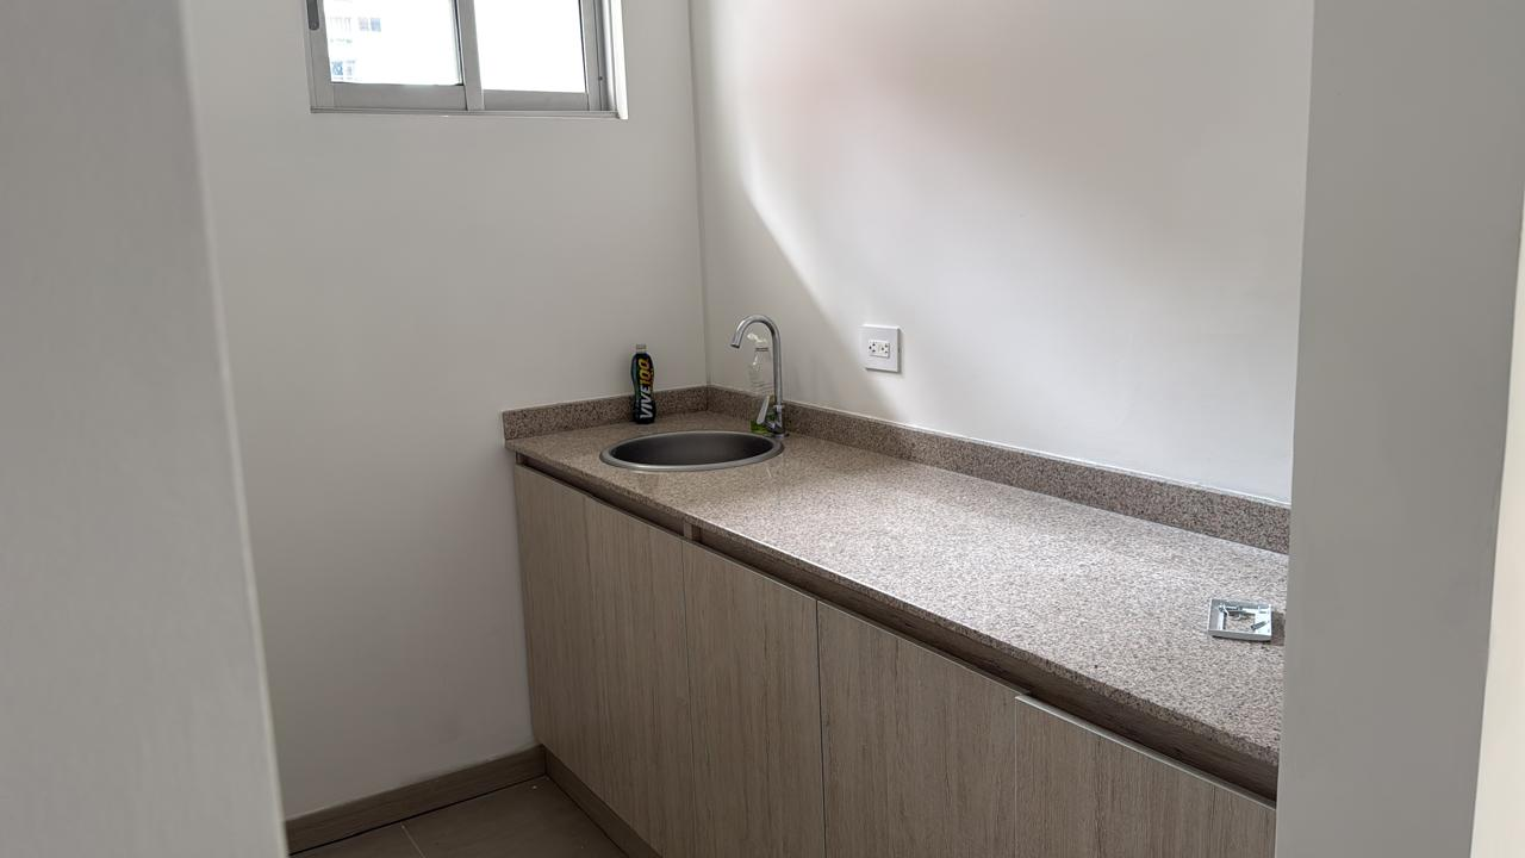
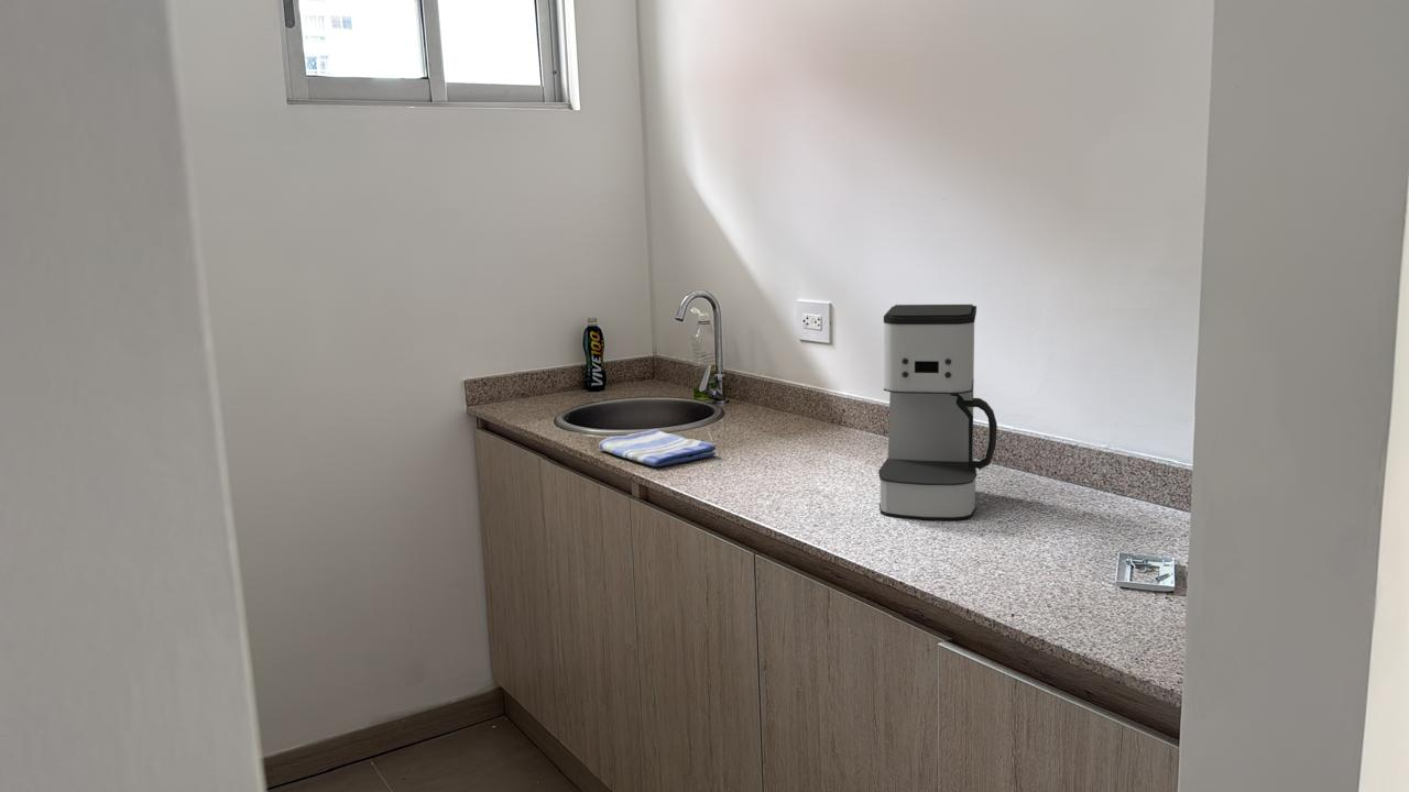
+ coffee maker [877,304,998,521]
+ dish towel [598,428,717,468]
